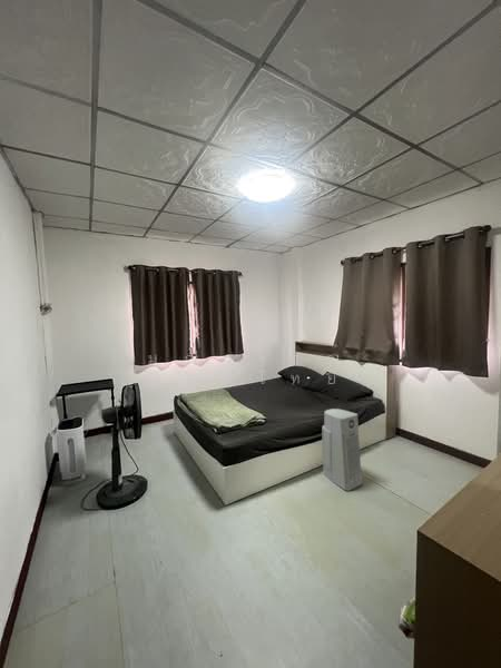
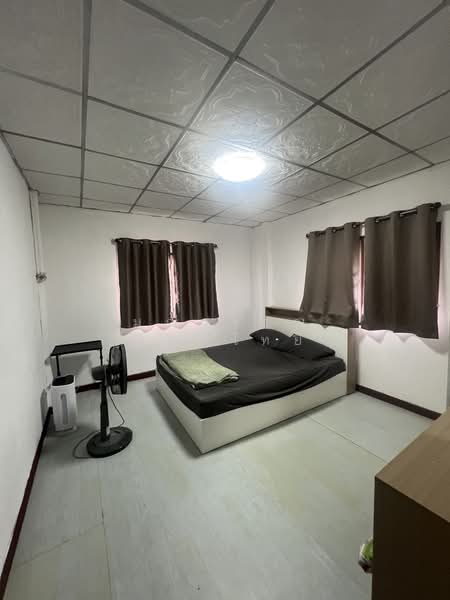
- air purifier [321,407,363,492]
